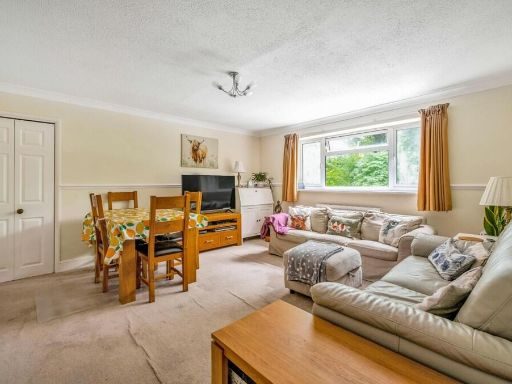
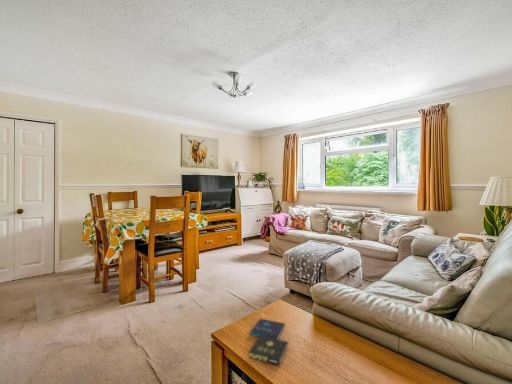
+ music album box set [247,318,289,366]
